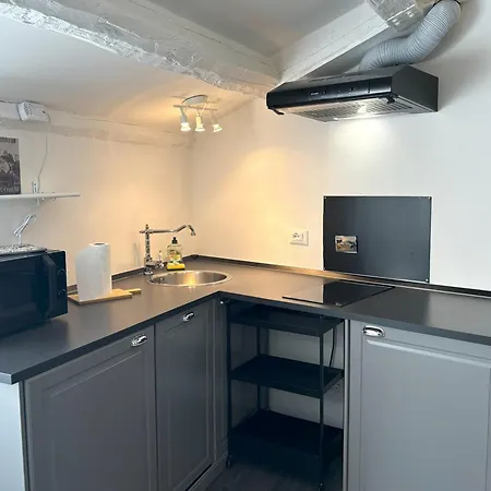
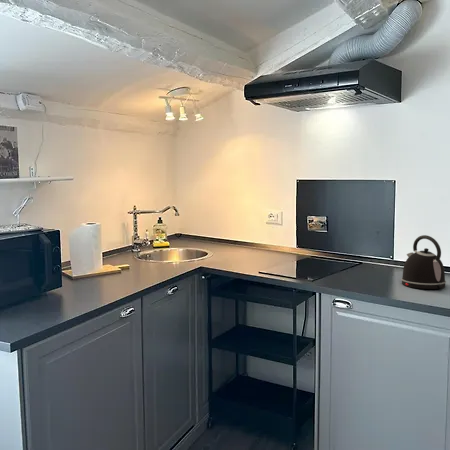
+ kettle [400,234,447,290]
